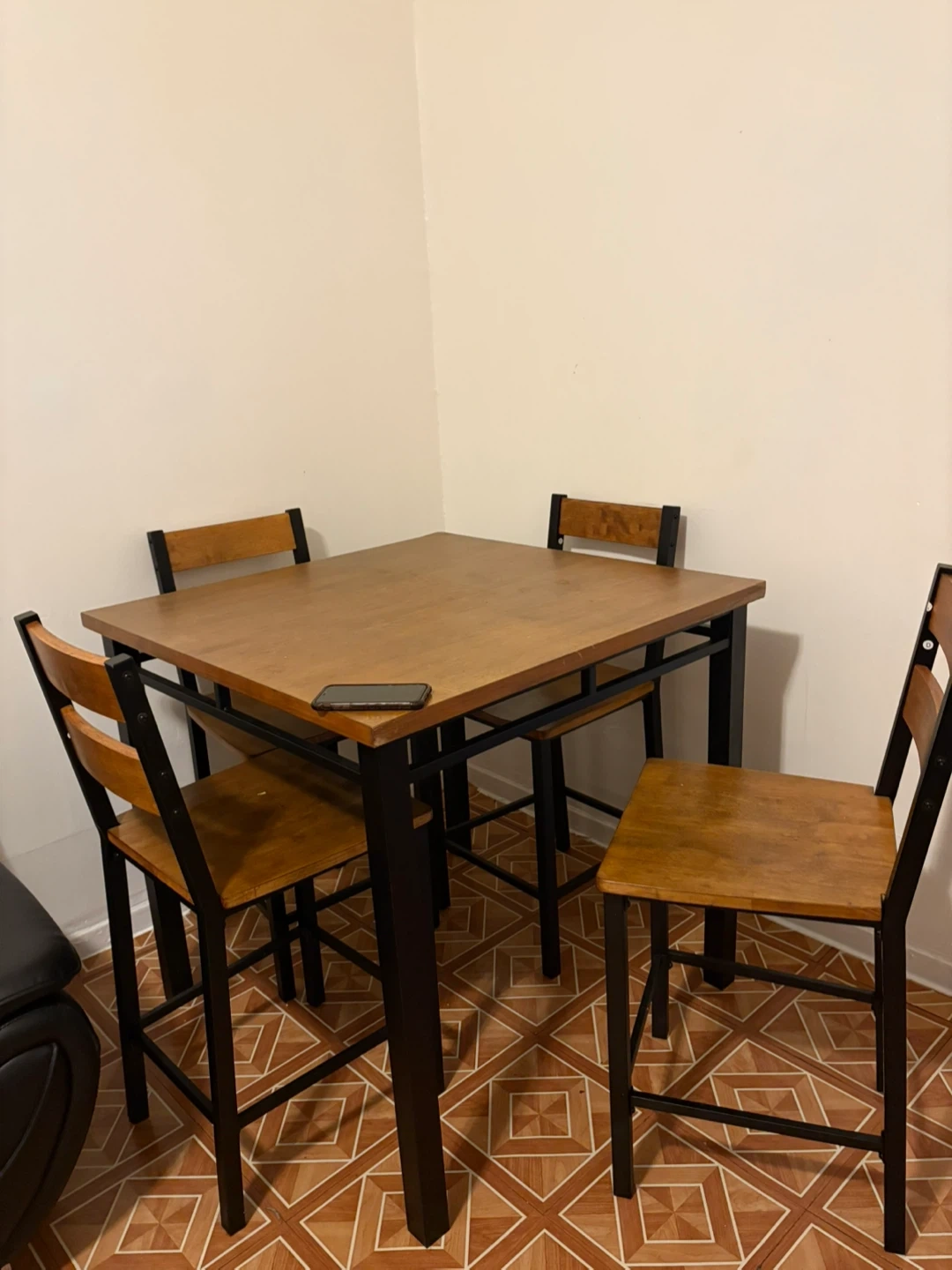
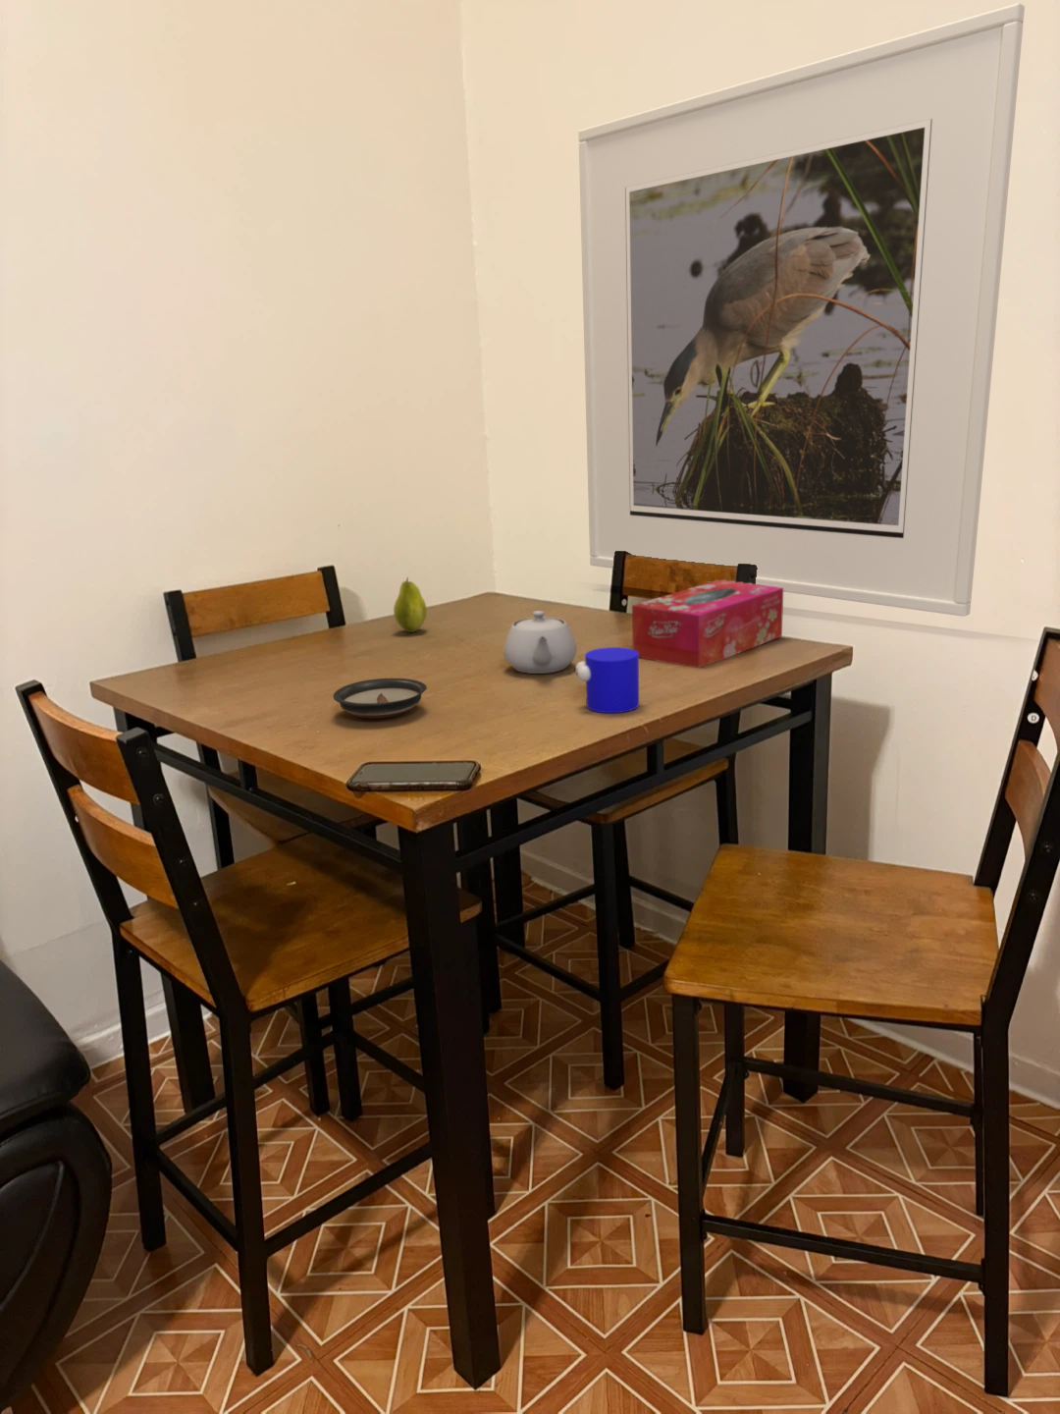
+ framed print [577,2,1025,618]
+ saucer [333,678,428,719]
+ fruit [393,577,428,634]
+ tissue box [631,579,784,669]
+ teapot [502,610,578,675]
+ cup [575,646,640,714]
